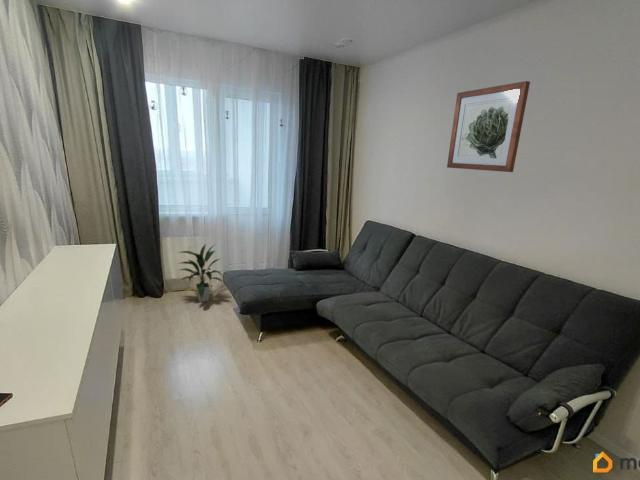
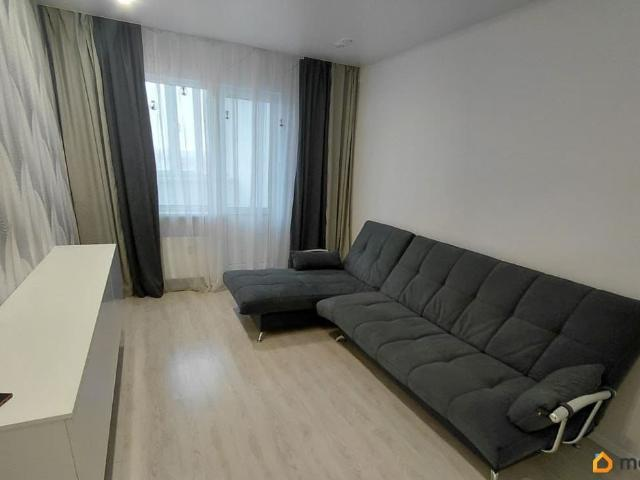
- indoor plant [176,242,224,303]
- wall art [446,80,531,173]
